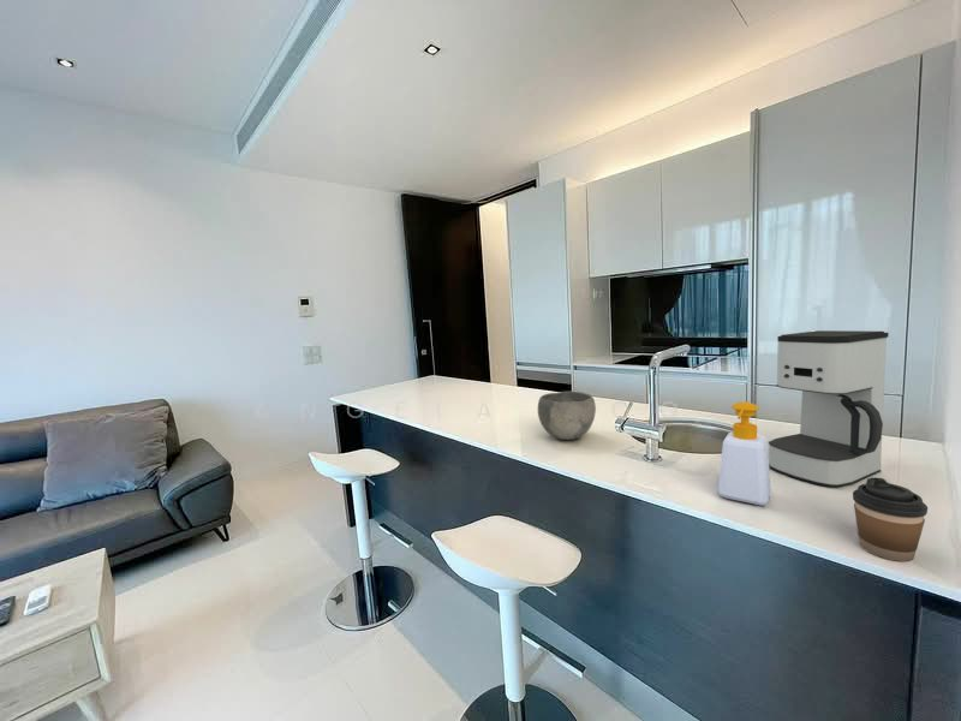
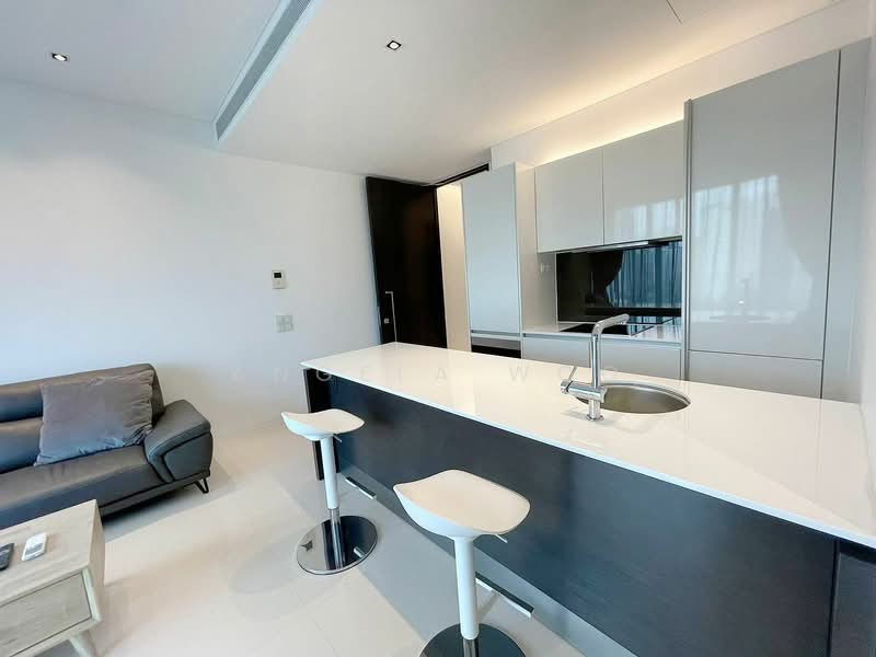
- soap bottle [717,400,772,506]
- coffee maker [768,329,890,488]
- coffee cup [852,477,929,562]
- bowl [537,391,597,441]
